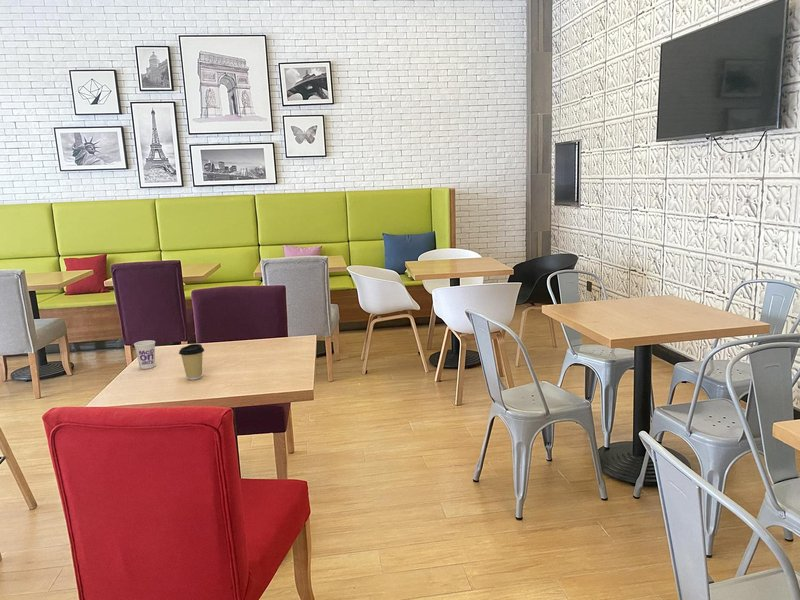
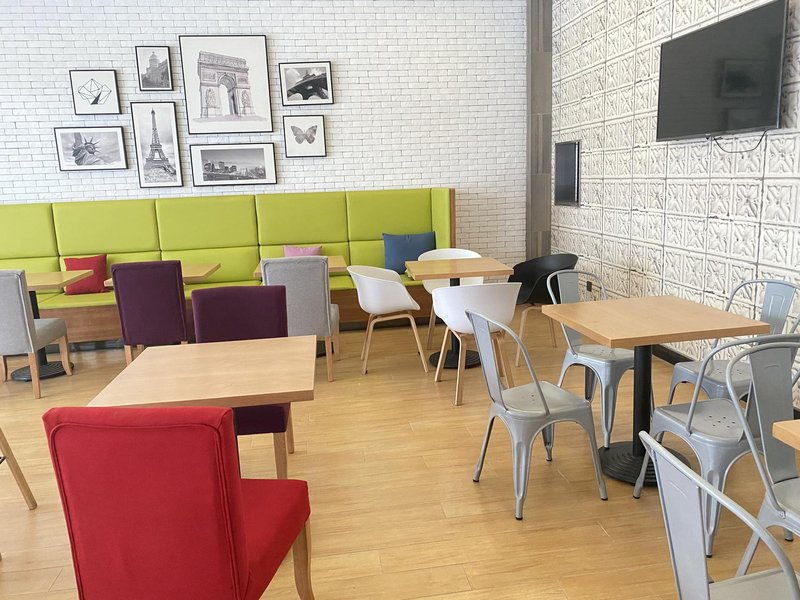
- coffee cup [178,343,205,381]
- cup [133,339,156,370]
